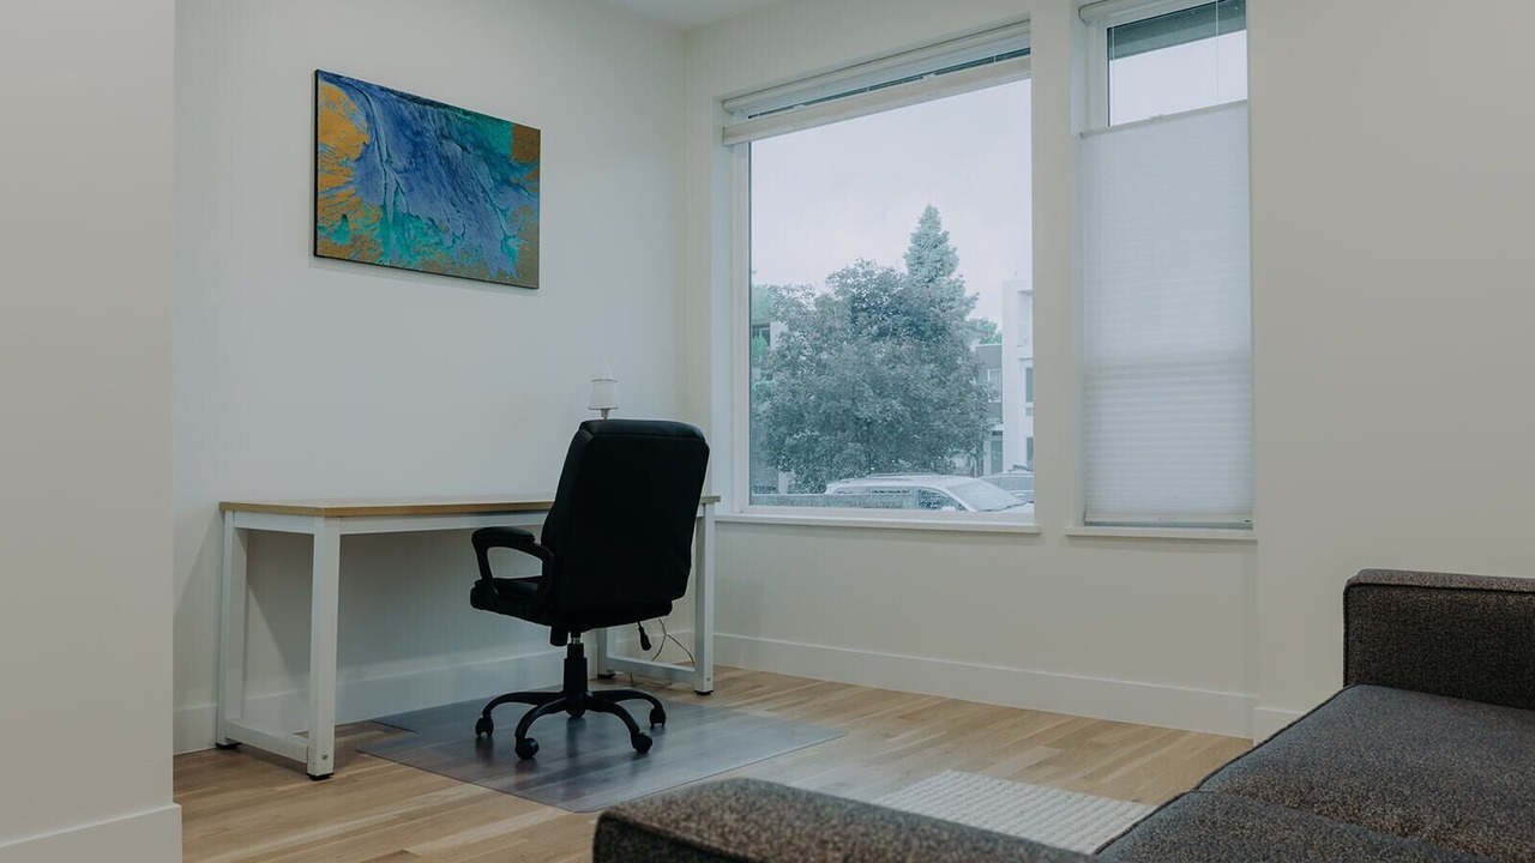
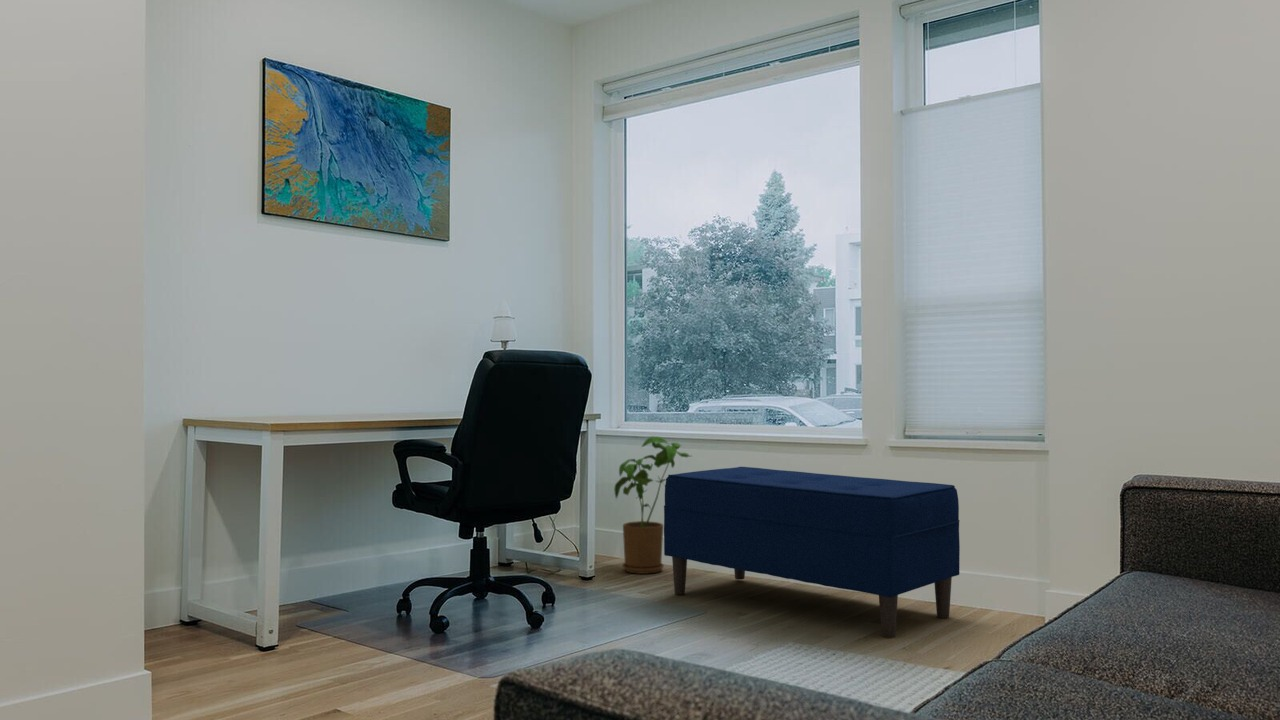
+ bench [663,466,961,639]
+ house plant [613,436,693,575]
